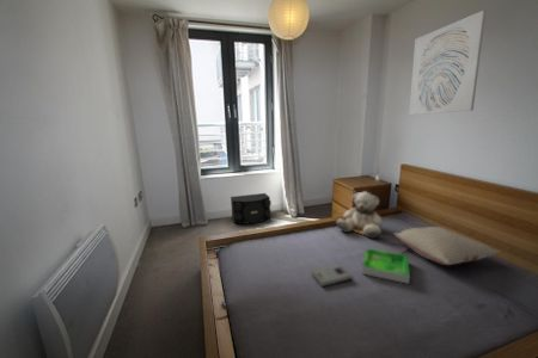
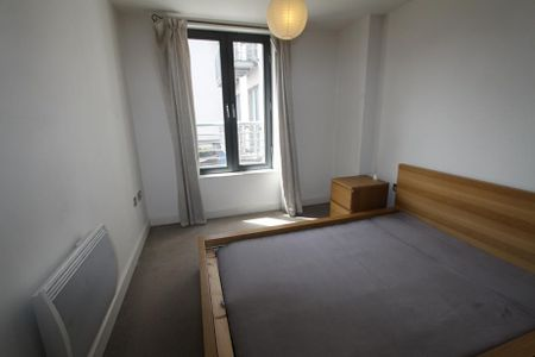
- pillow [393,226,502,266]
- tray [361,247,411,285]
- speaker [230,192,273,226]
- wall art [408,10,487,116]
- teddy bear [335,190,384,240]
- book [311,263,353,288]
